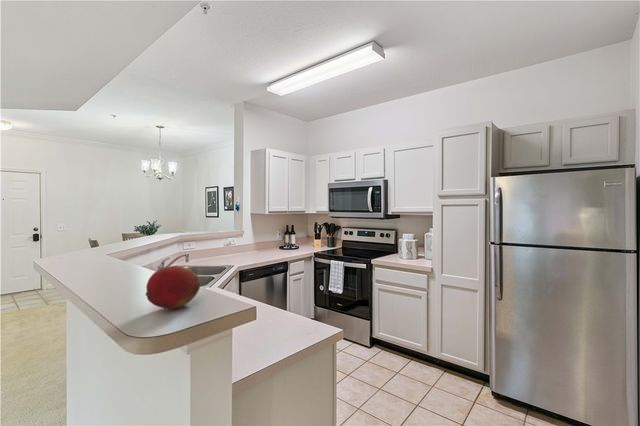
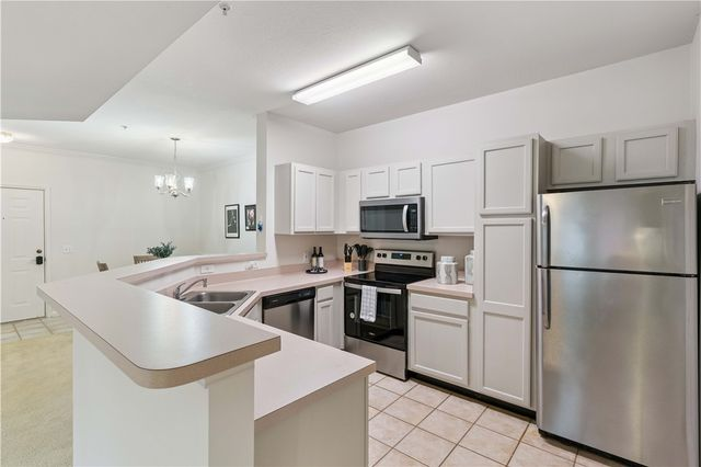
- fruit [145,265,201,310]
